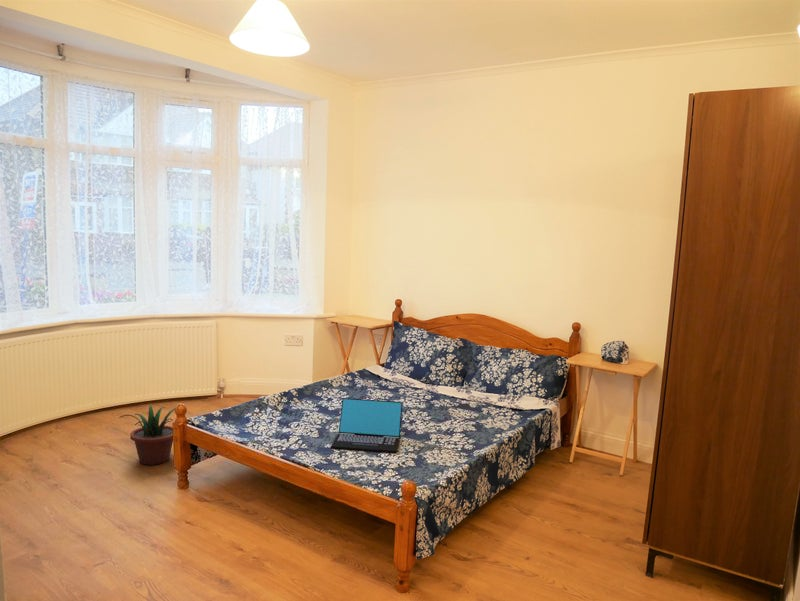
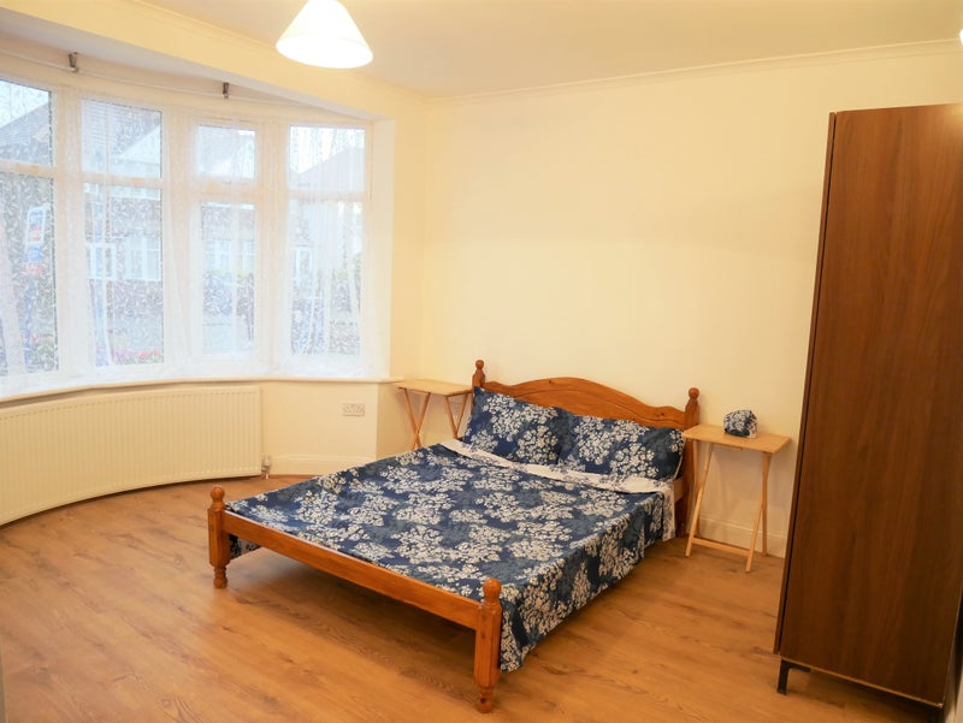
- potted plant [118,404,178,466]
- laptop [330,397,404,454]
